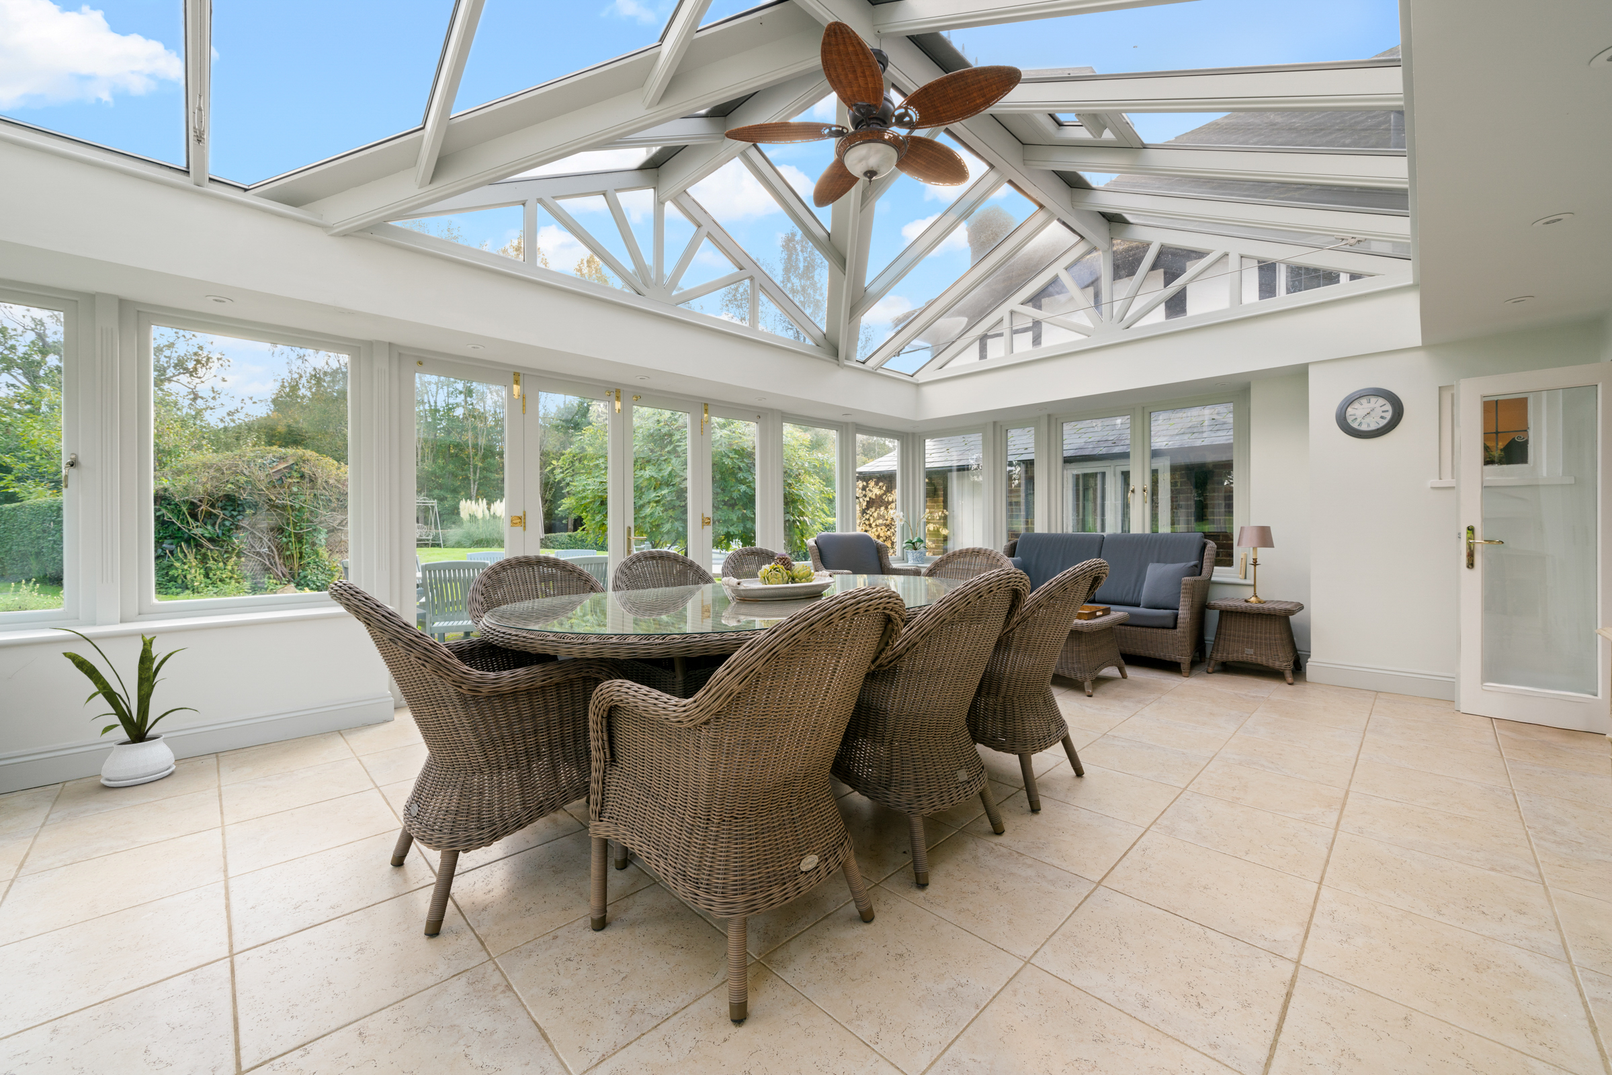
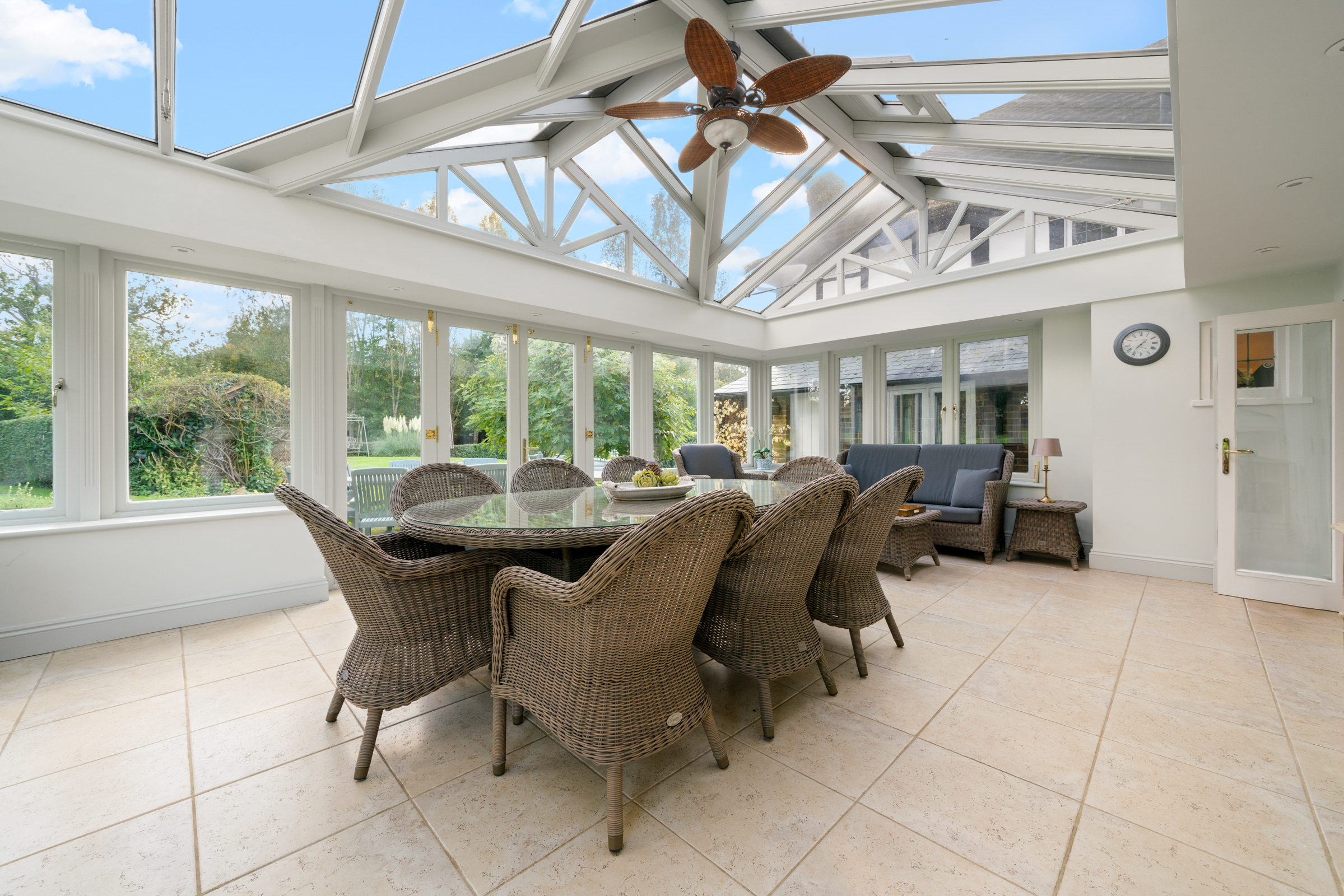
- house plant [46,627,200,787]
